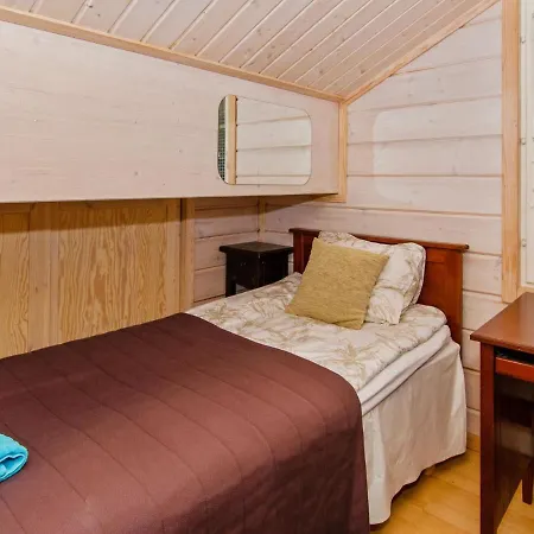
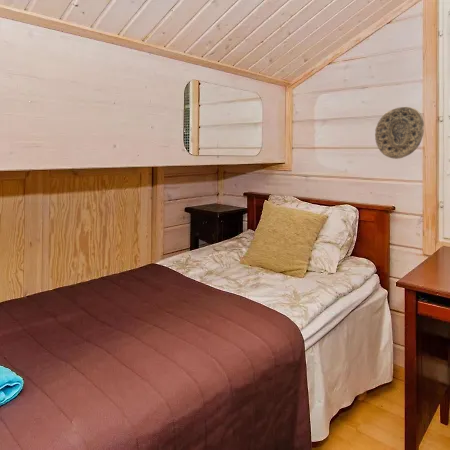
+ decorative plate [374,106,425,160]
